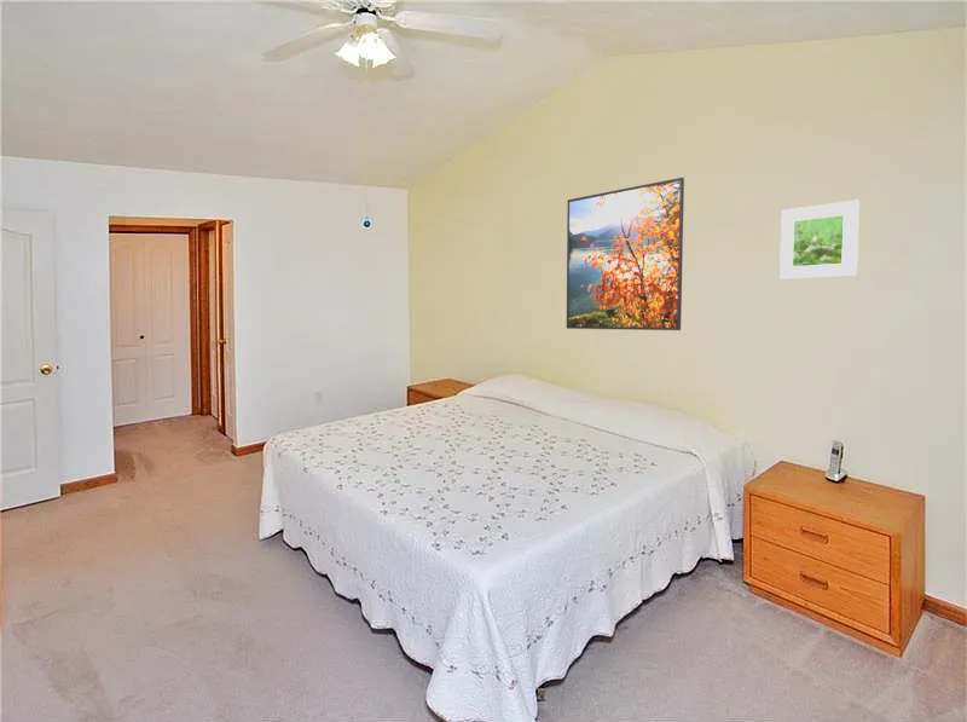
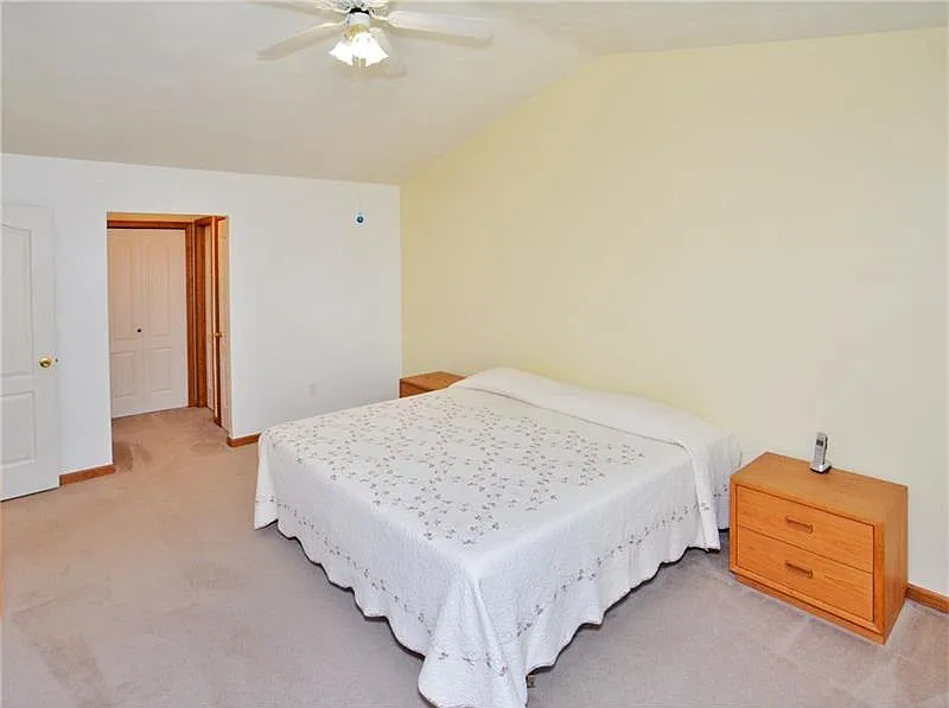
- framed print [778,200,861,281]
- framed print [566,177,685,331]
